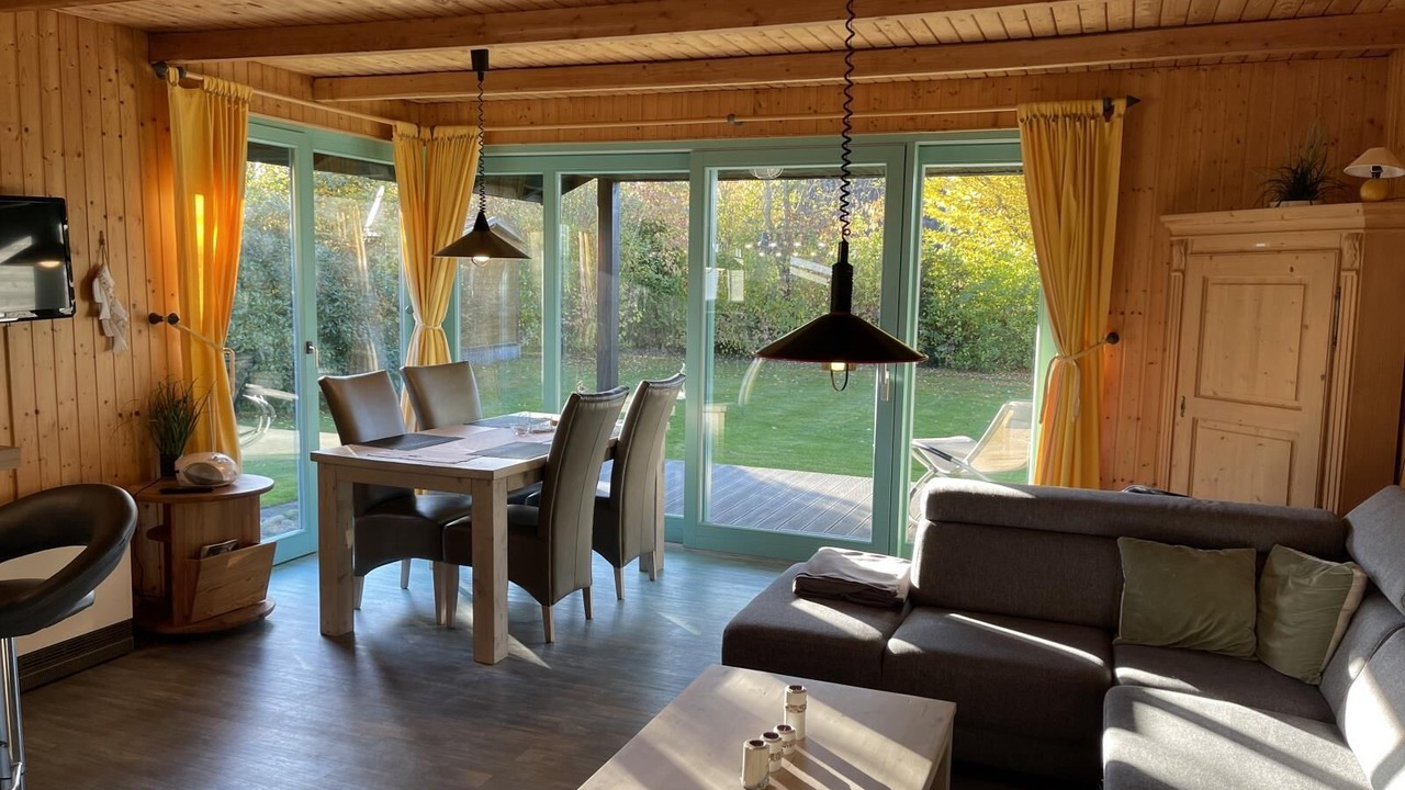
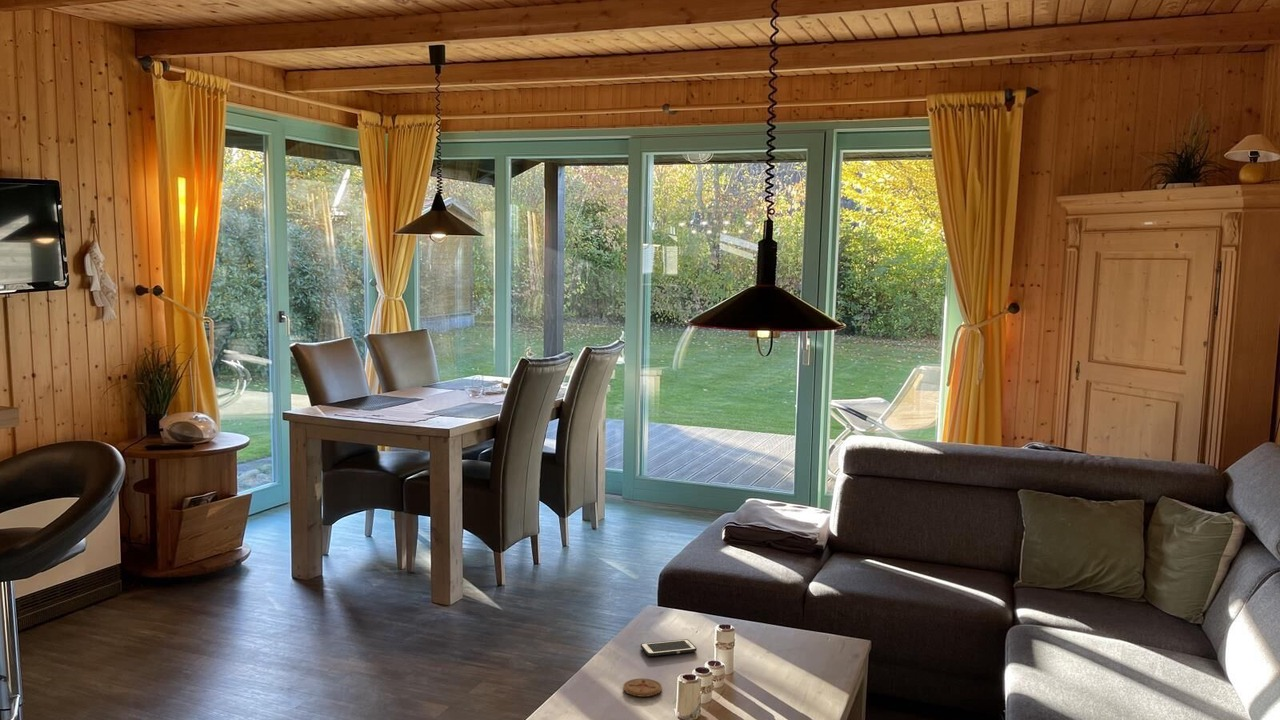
+ coaster [622,677,663,698]
+ cell phone [640,638,698,657]
